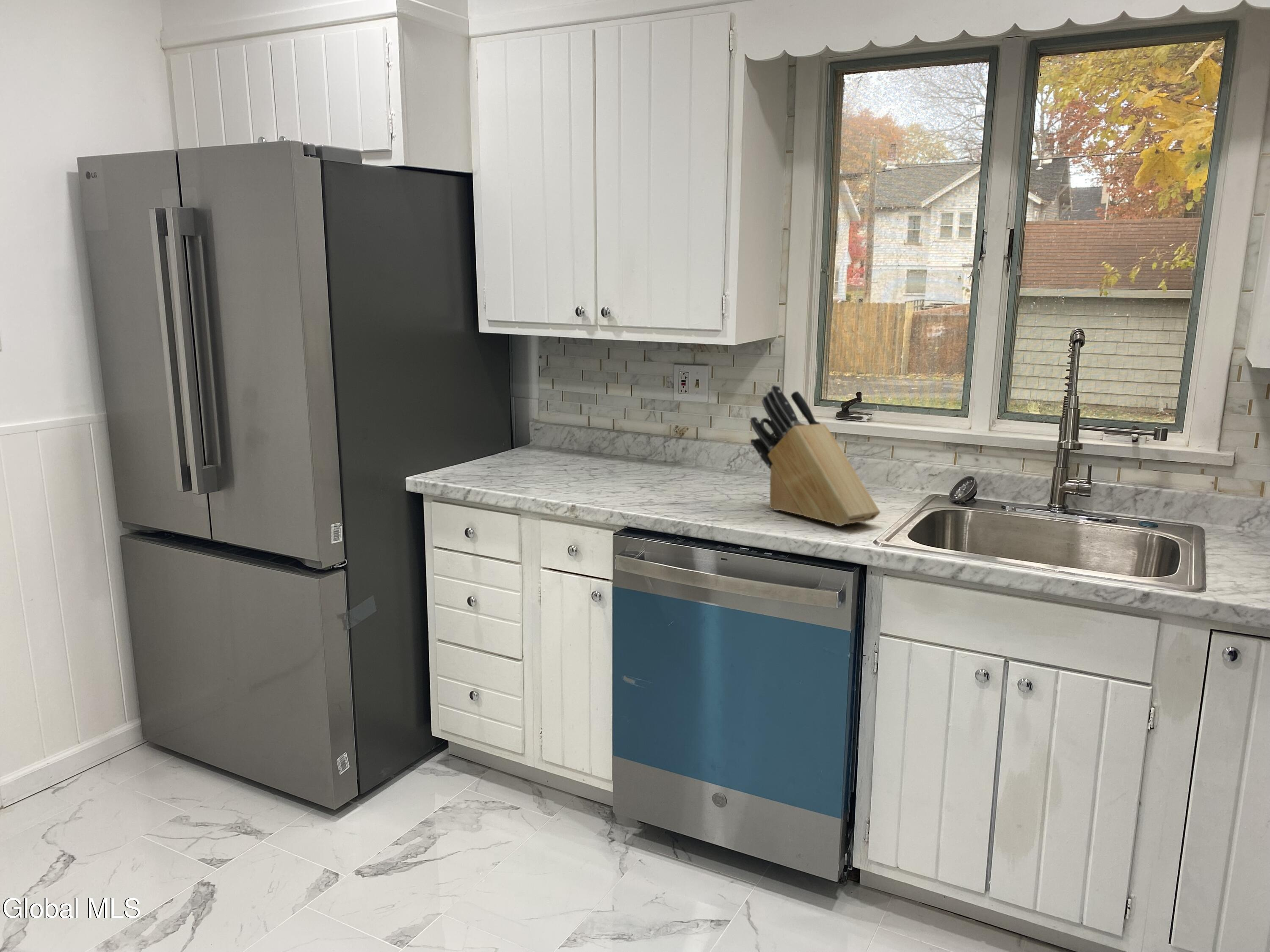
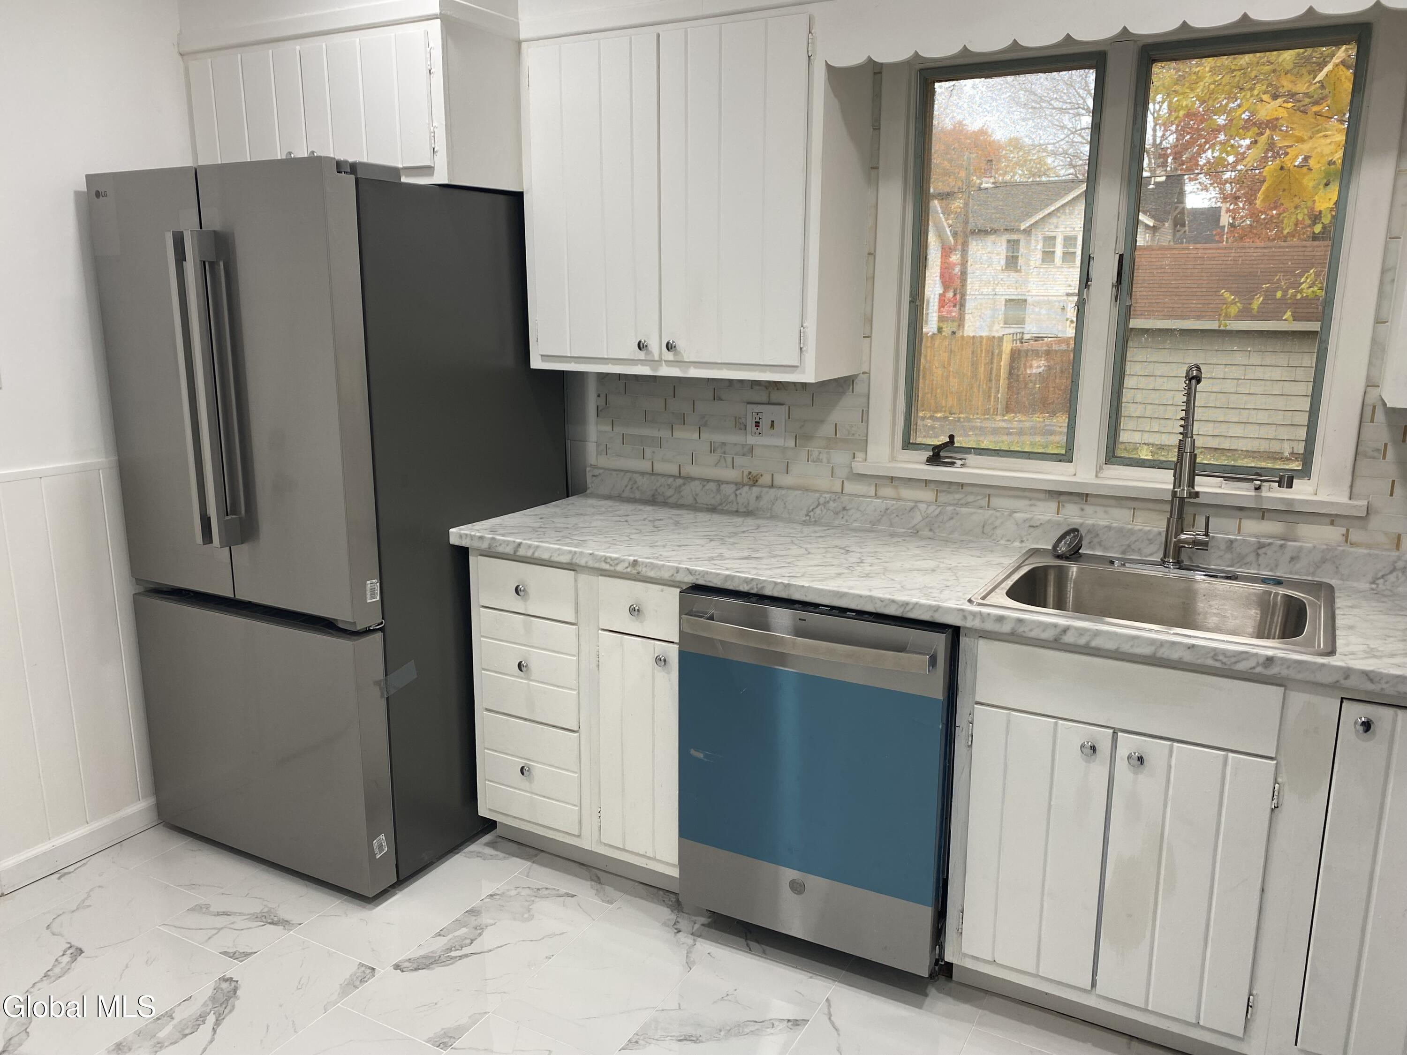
- knife block [750,384,881,526]
